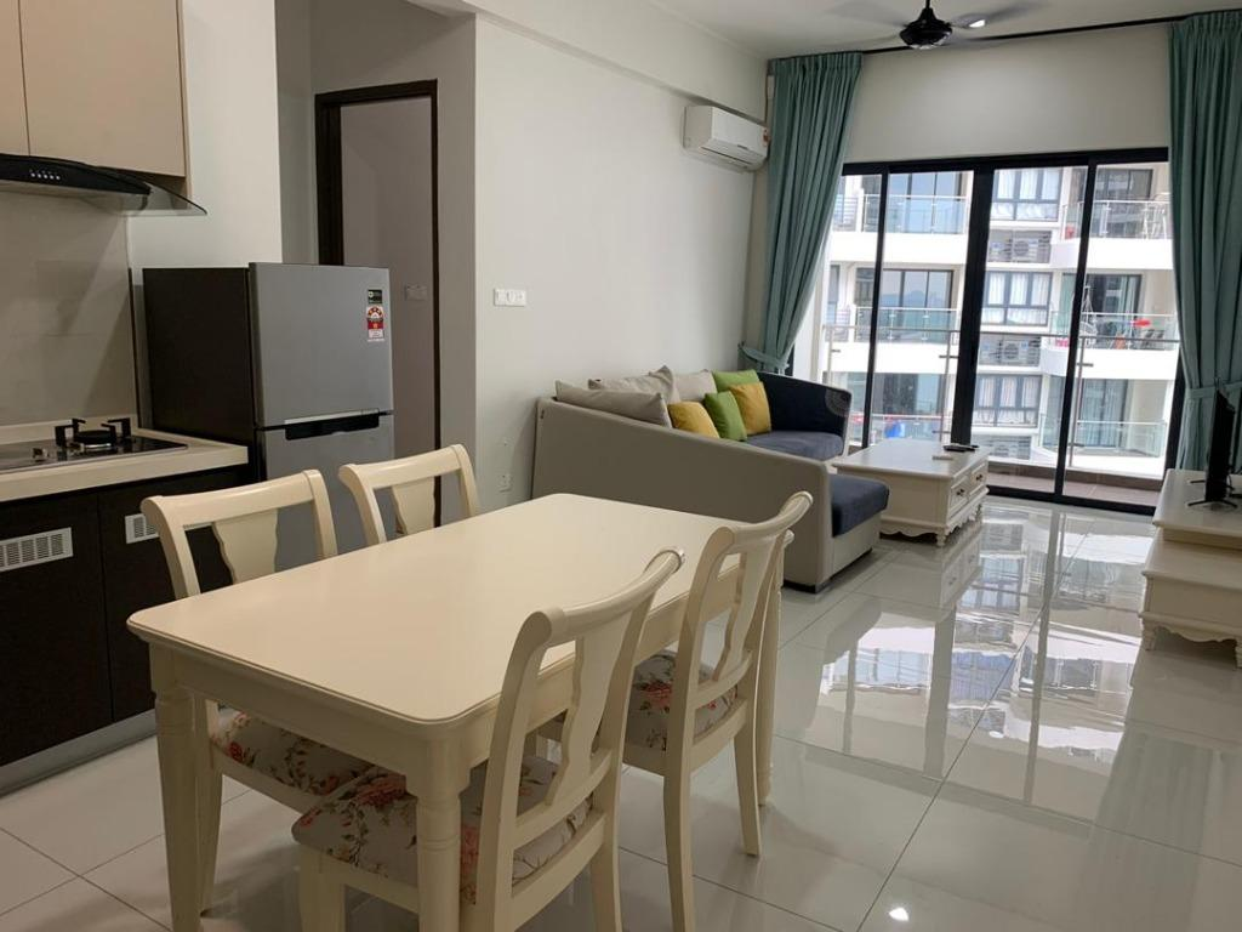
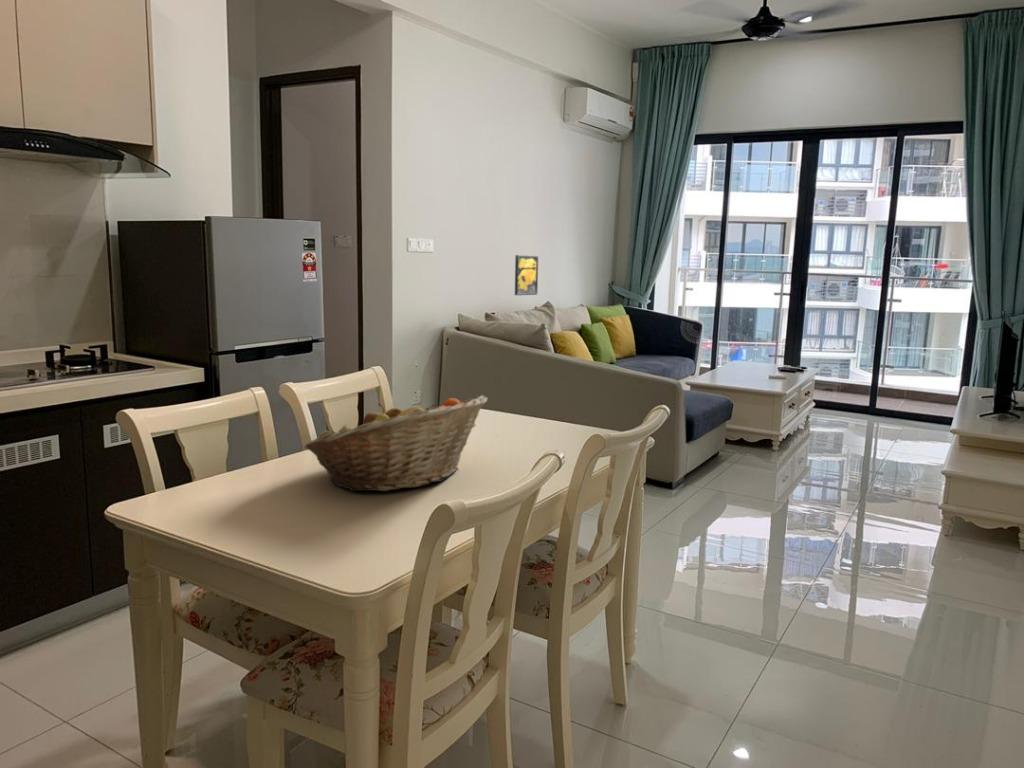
+ fruit basket [304,394,488,492]
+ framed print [514,254,539,296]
